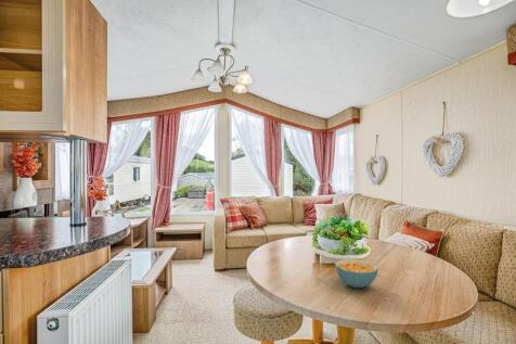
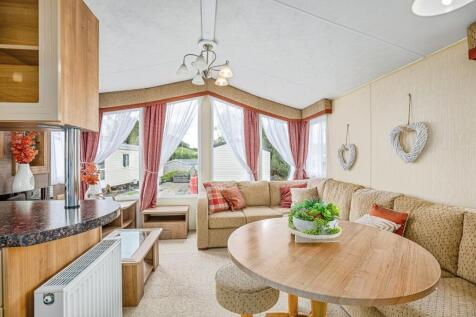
- cereal bowl [334,258,379,289]
